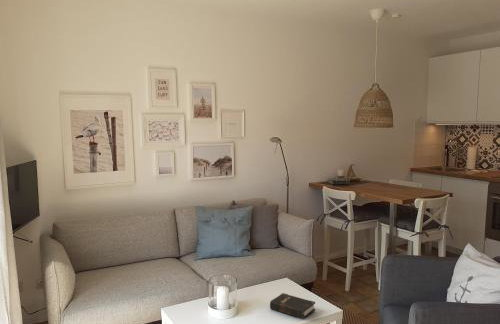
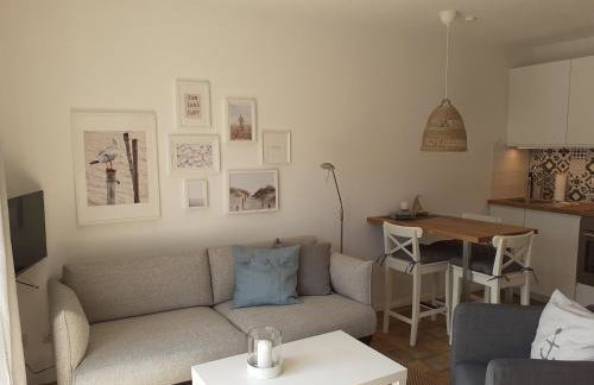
- hardback book [269,292,316,320]
